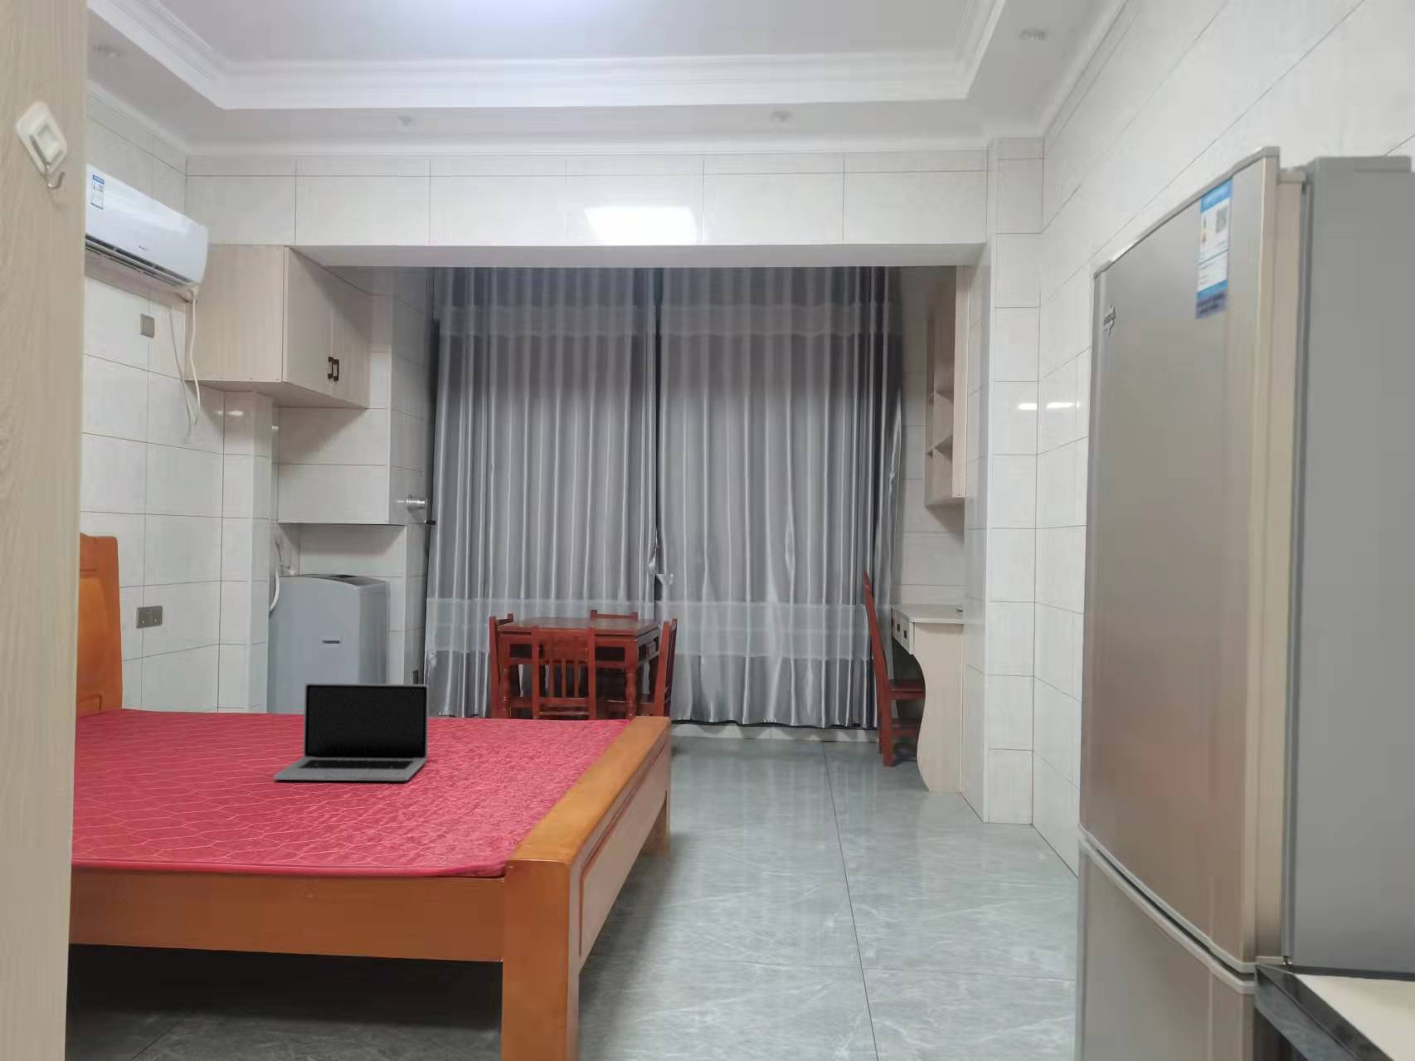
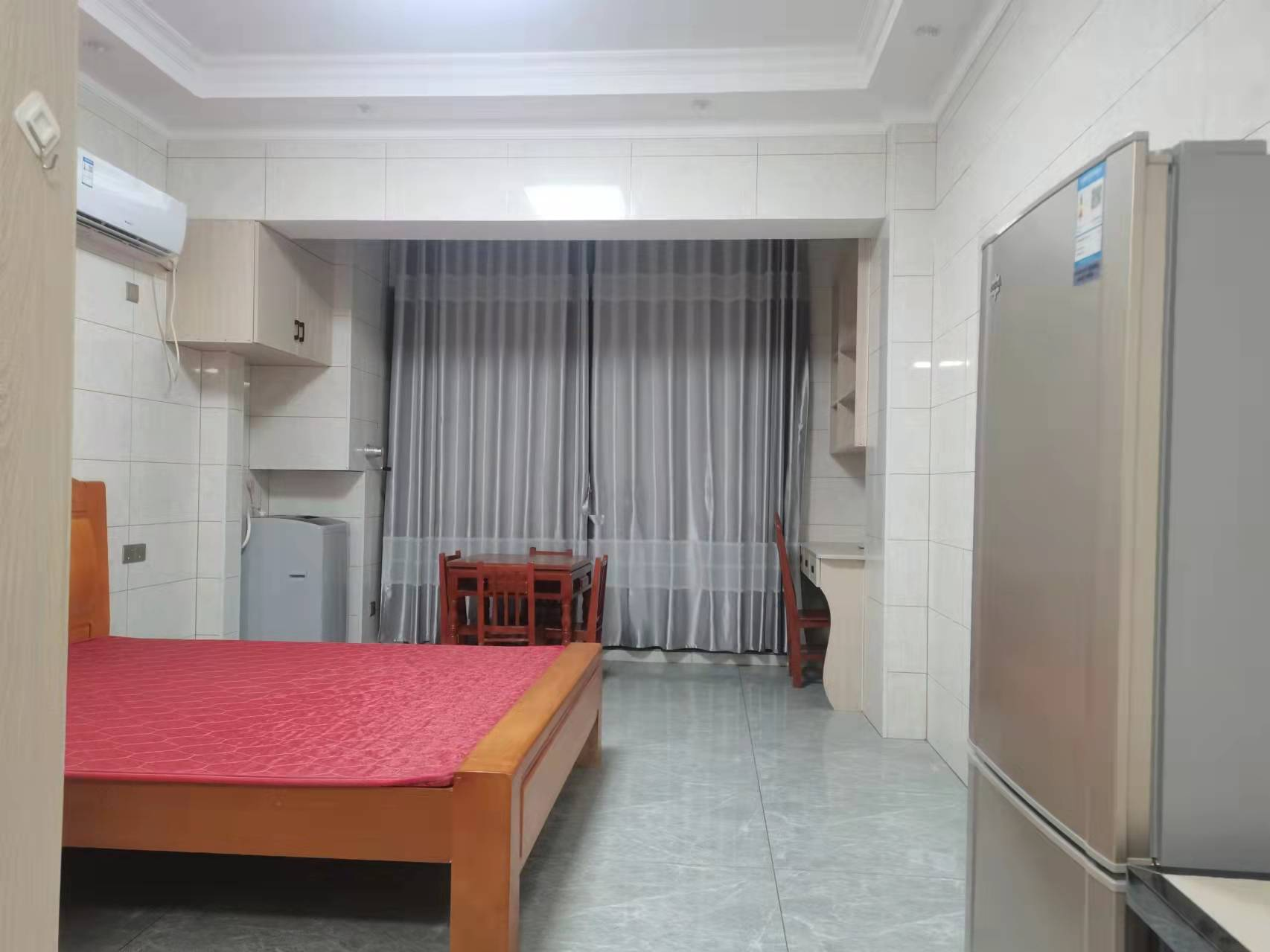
- laptop [273,682,430,781]
